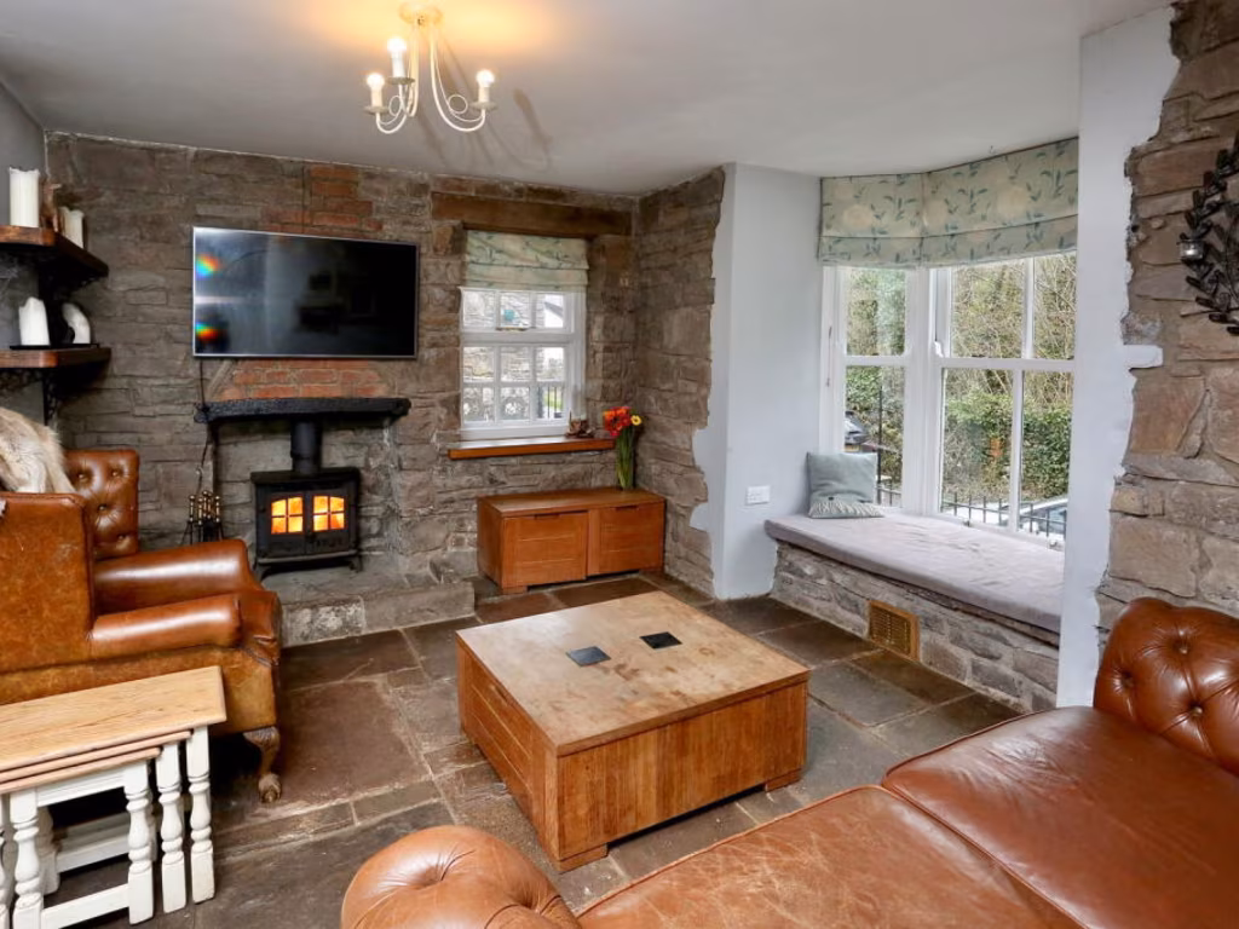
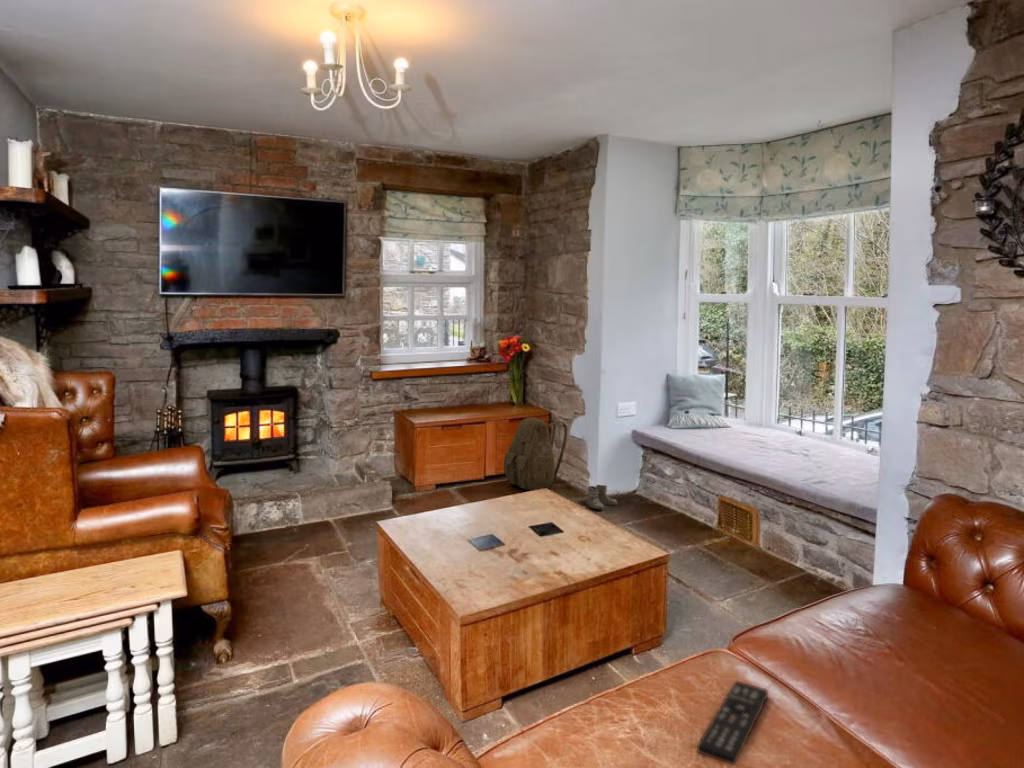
+ boots [585,484,618,511]
+ backpack [503,417,568,491]
+ remote control [696,679,769,767]
